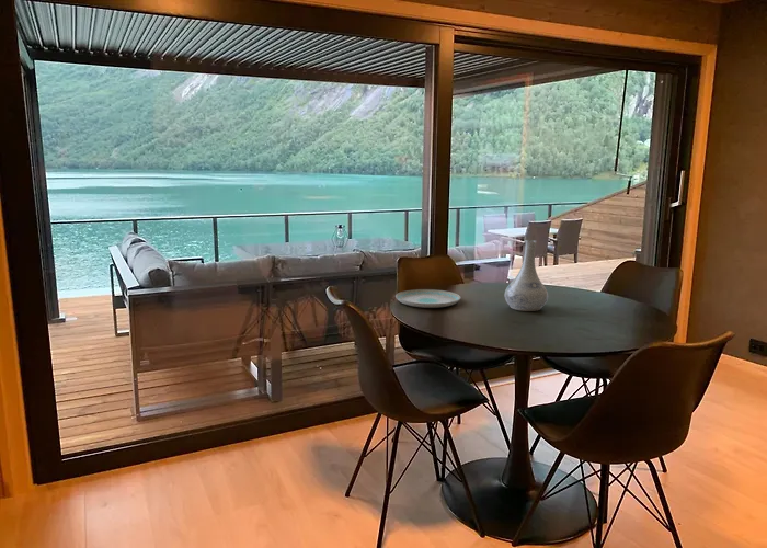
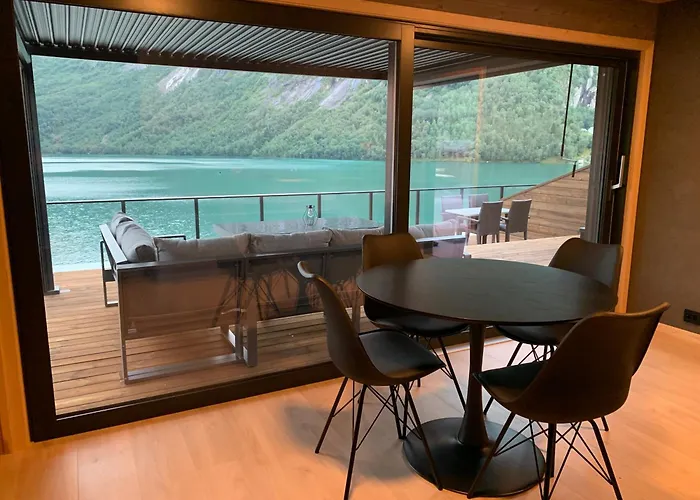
- vase [504,239,549,312]
- plate [394,288,461,309]
